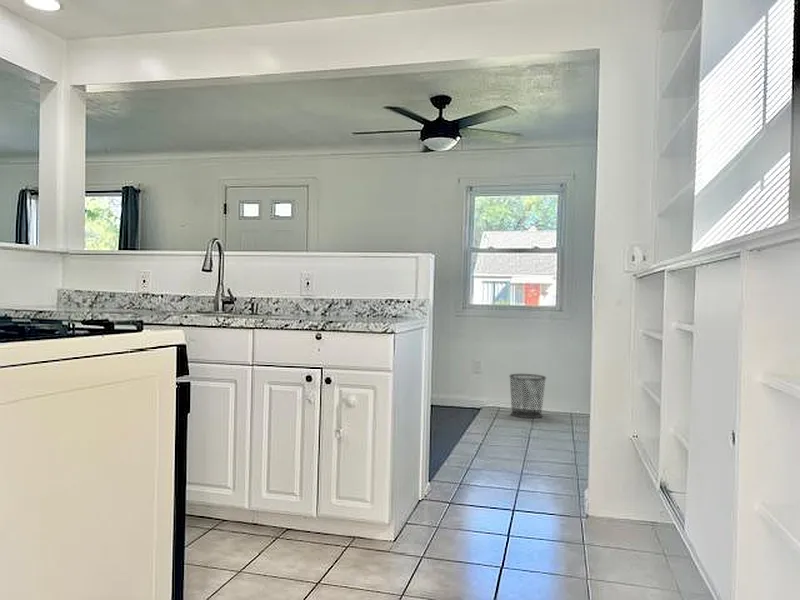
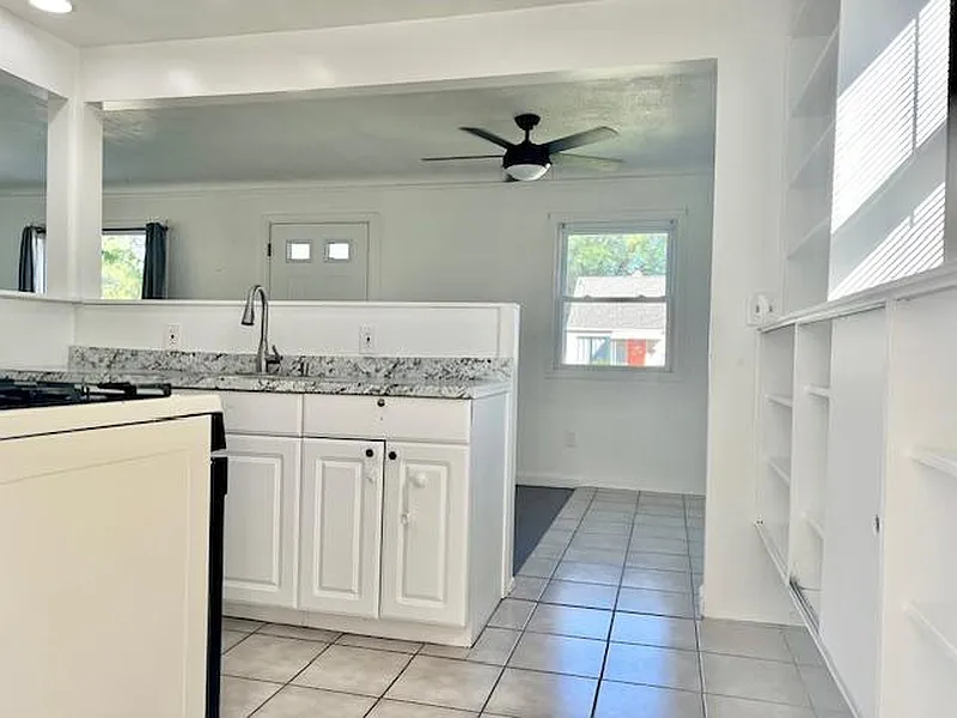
- waste bin [508,373,547,419]
